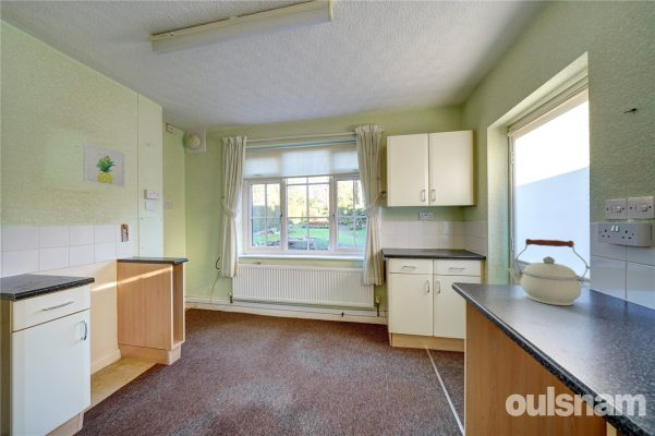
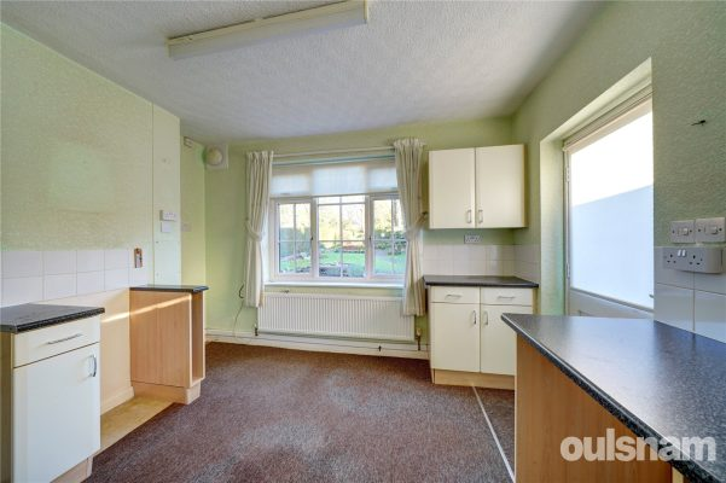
- wall art [82,143,125,189]
- kettle [507,238,589,306]
